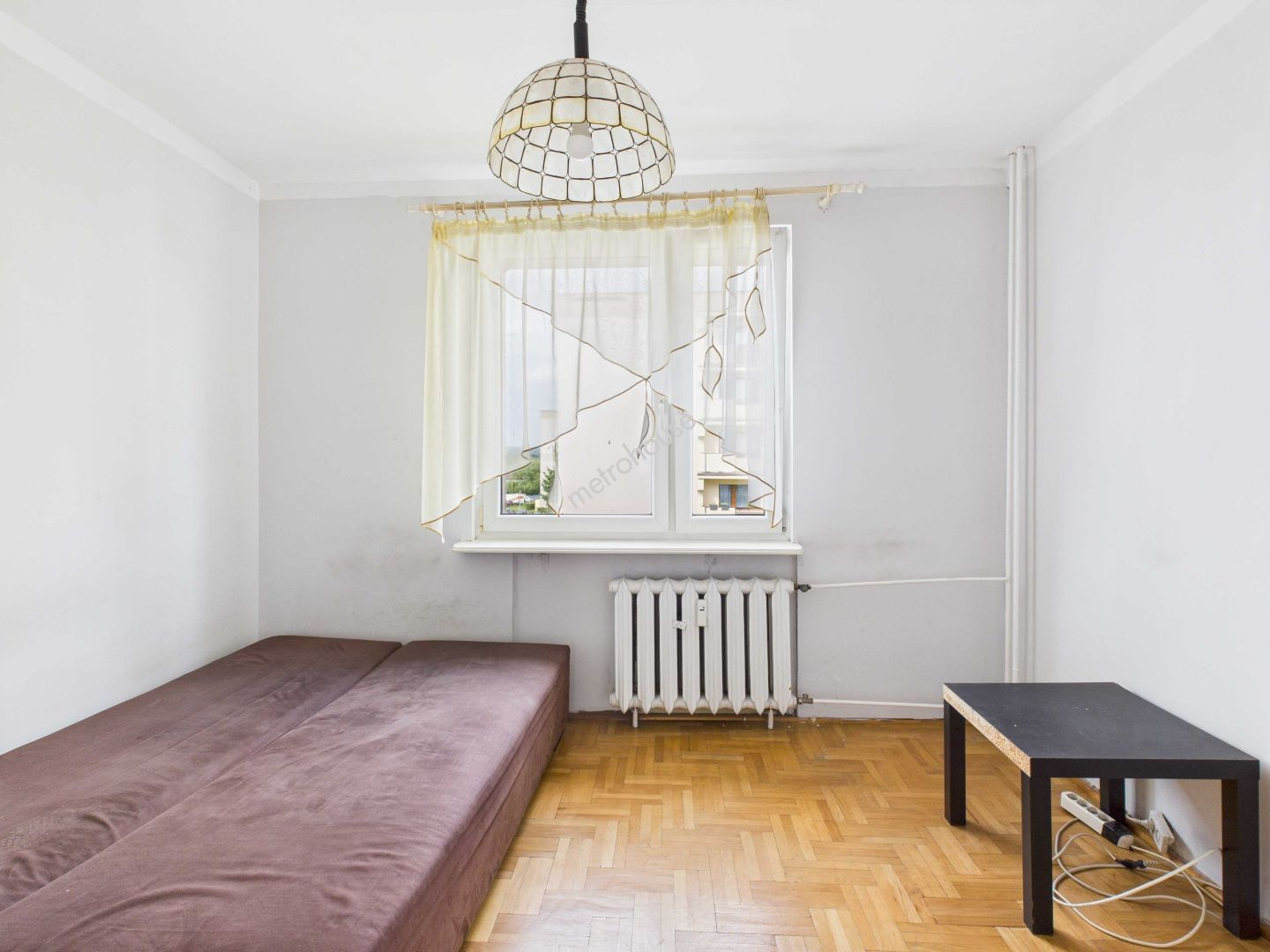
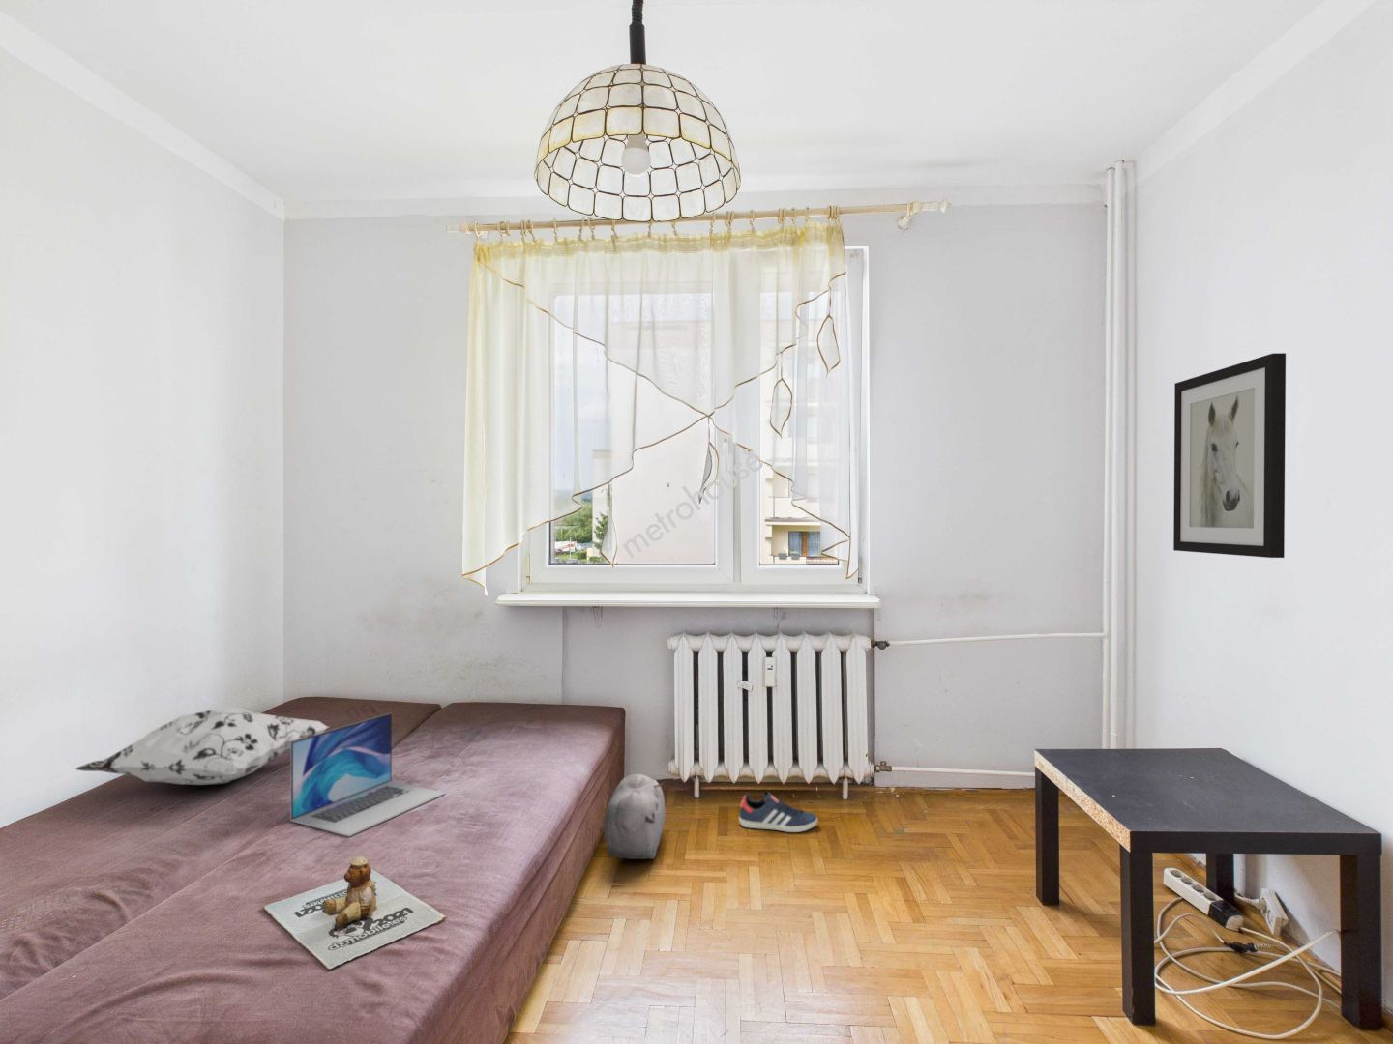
+ plush toy [602,773,667,861]
+ laptop [291,713,446,838]
+ sneaker [738,790,818,833]
+ wall art [1173,352,1287,558]
+ teddy bear [261,855,446,969]
+ decorative pillow [73,705,329,786]
